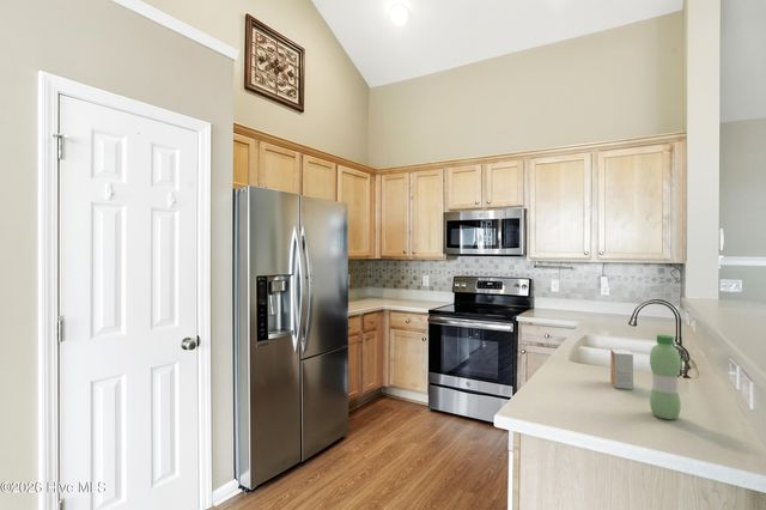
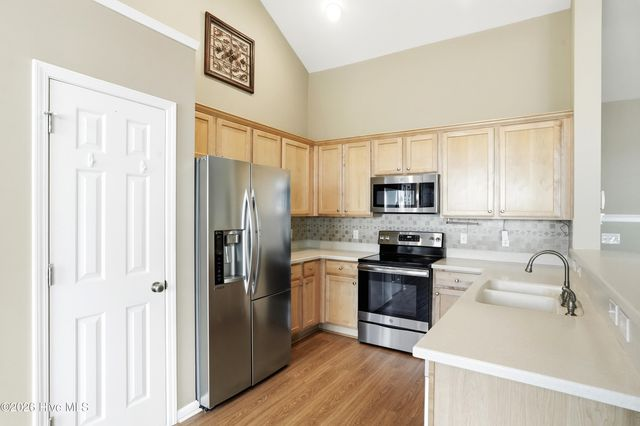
- water bottle [649,334,682,420]
- small box [609,348,634,390]
